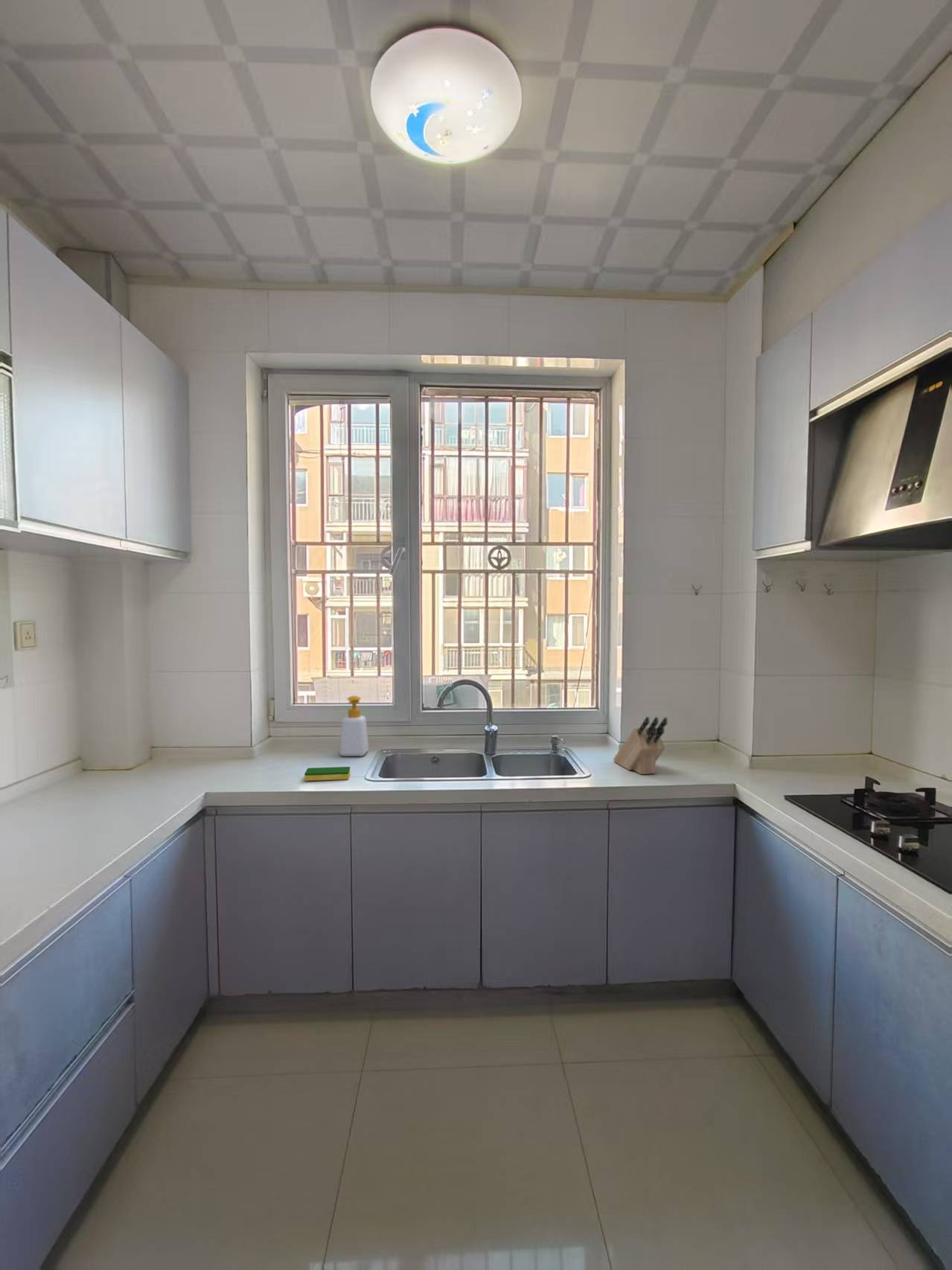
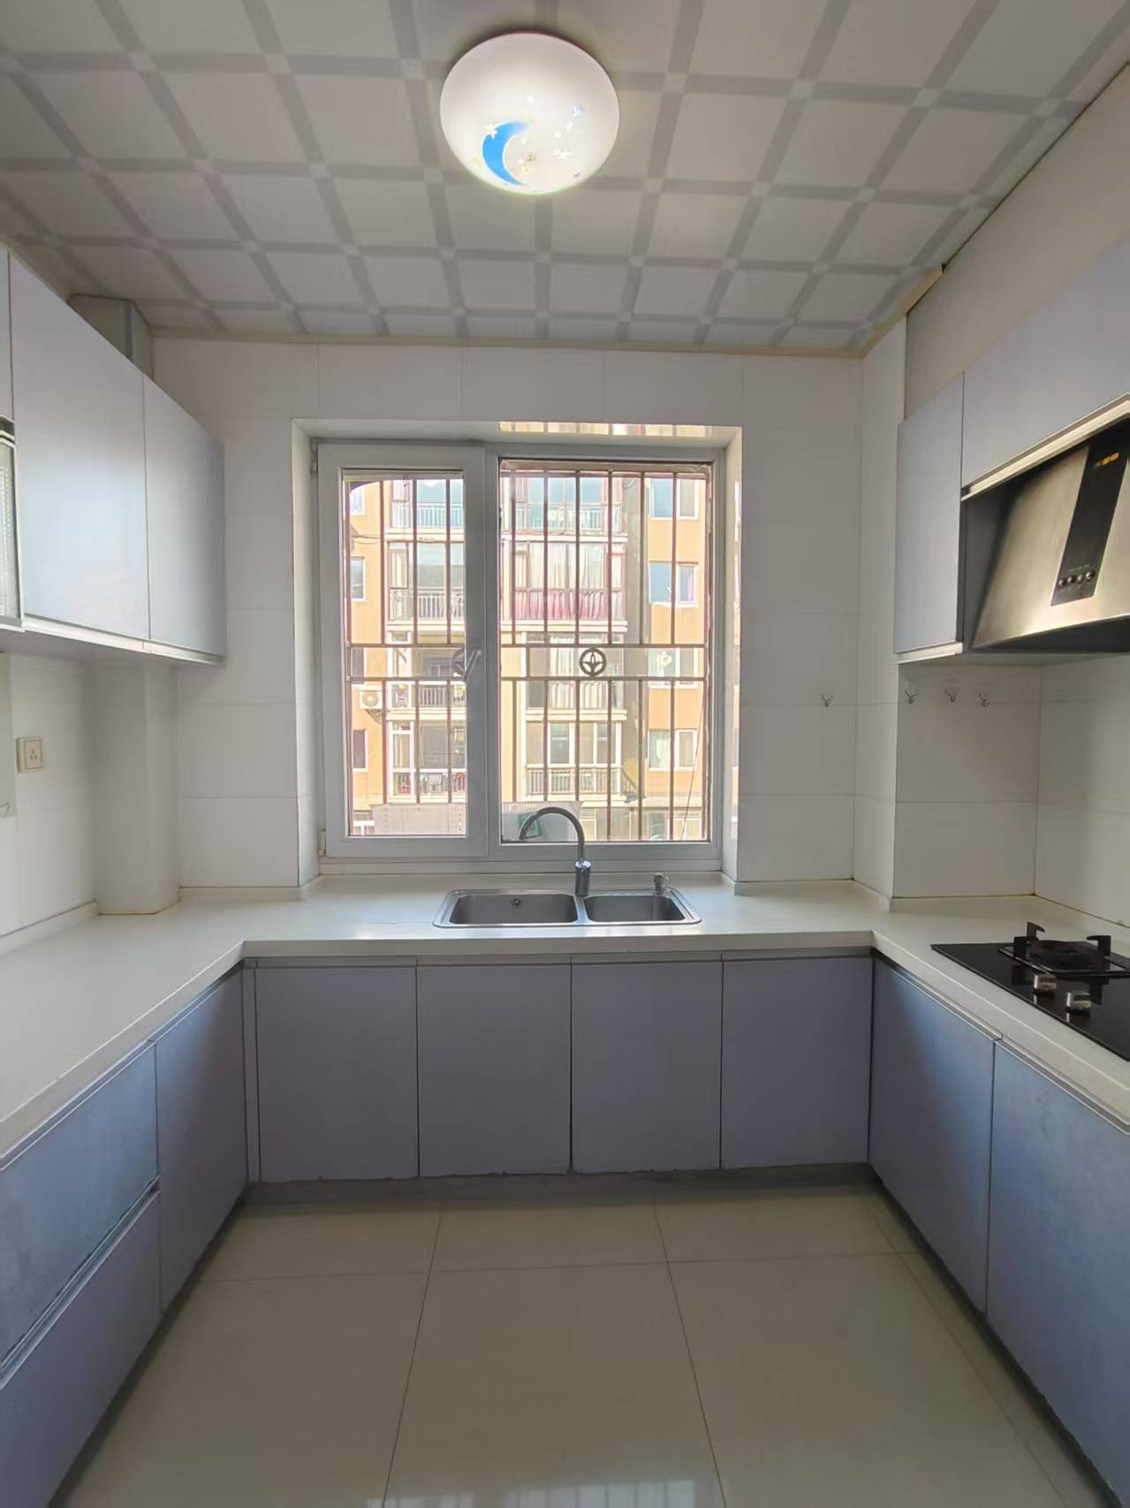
- knife block [613,716,668,775]
- dish sponge [304,766,351,782]
- soap bottle [339,695,369,757]
